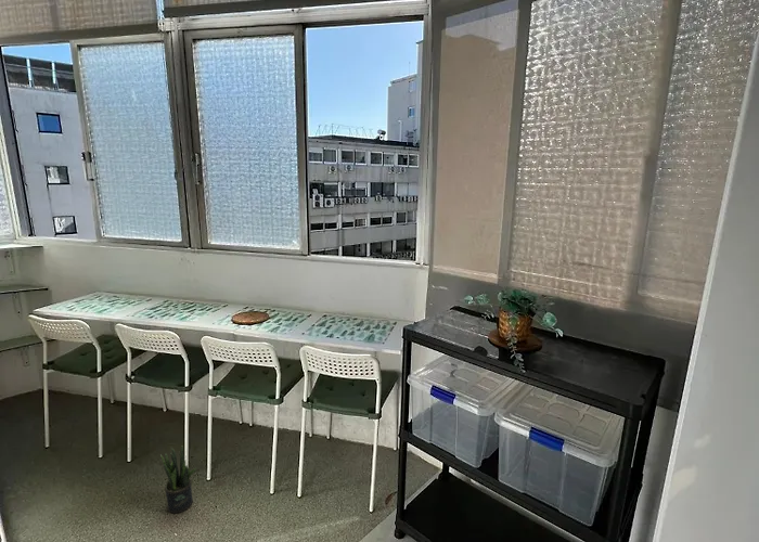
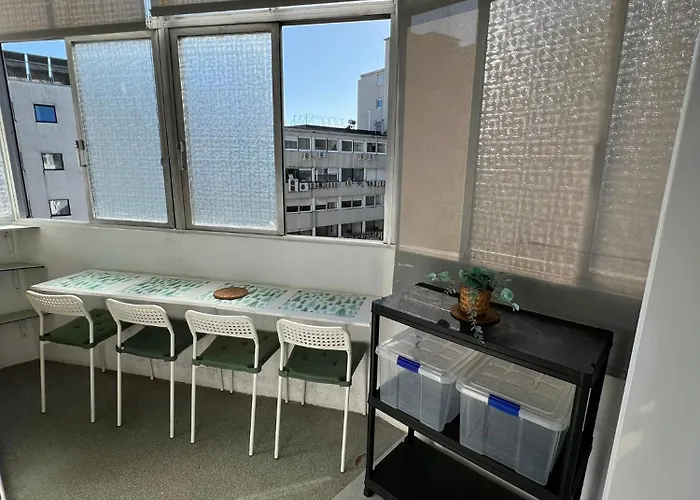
- potted plant [159,444,197,514]
